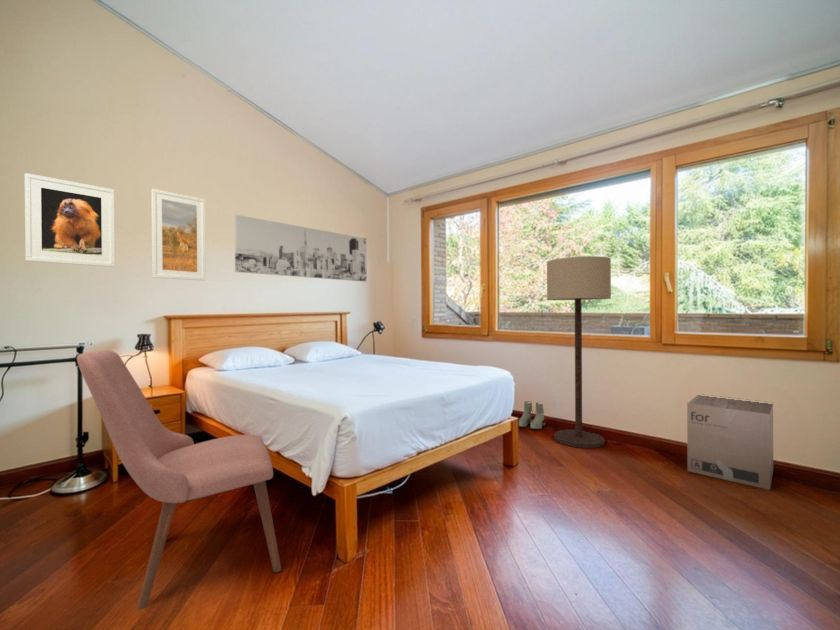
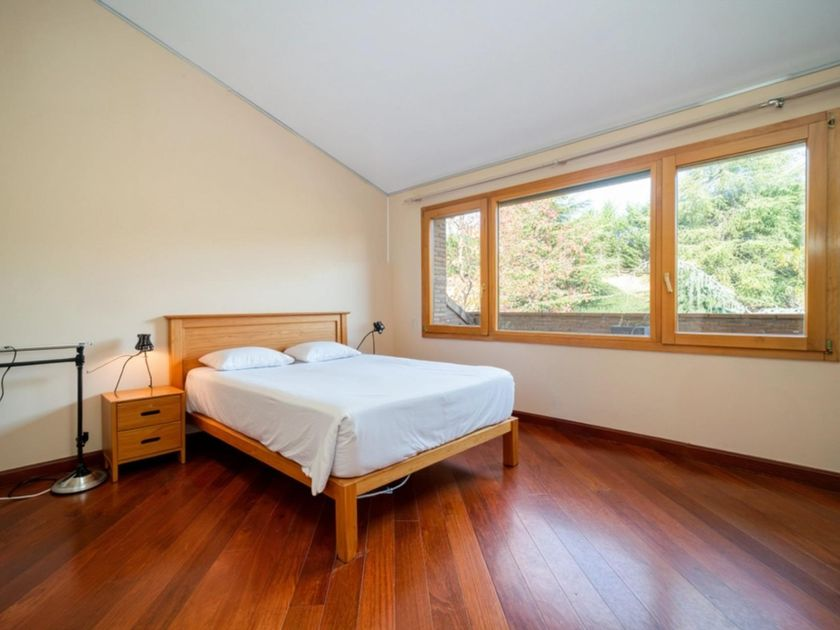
- cardboard box [686,394,774,491]
- wall art [234,214,368,283]
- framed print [24,172,116,268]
- floor lamp [546,255,612,449]
- chair [76,349,282,611]
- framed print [150,188,207,281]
- boots [518,401,546,430]
